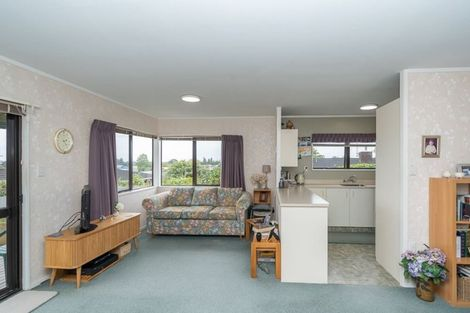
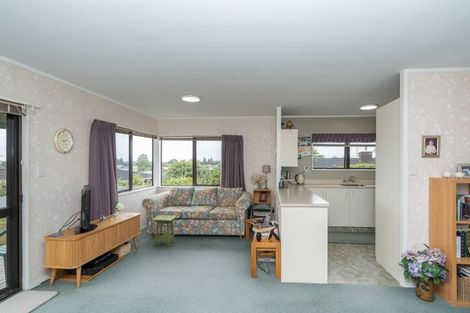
+ side table [150,214,178,248]
